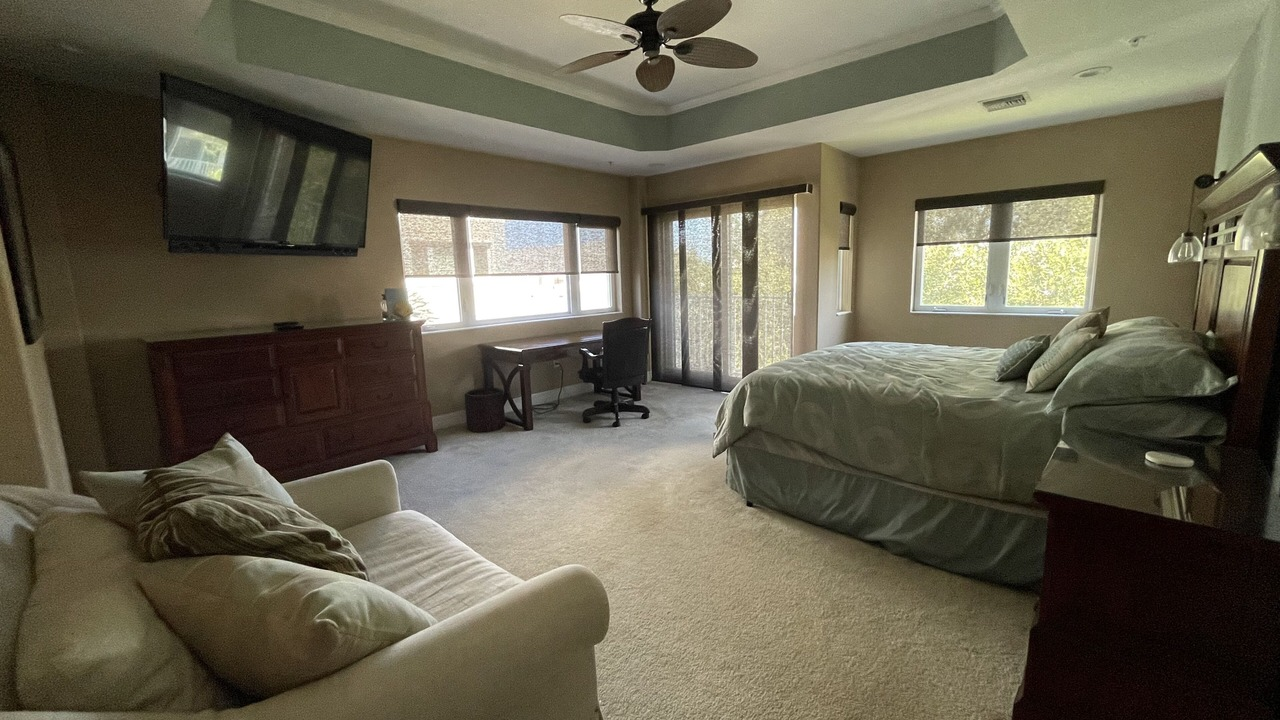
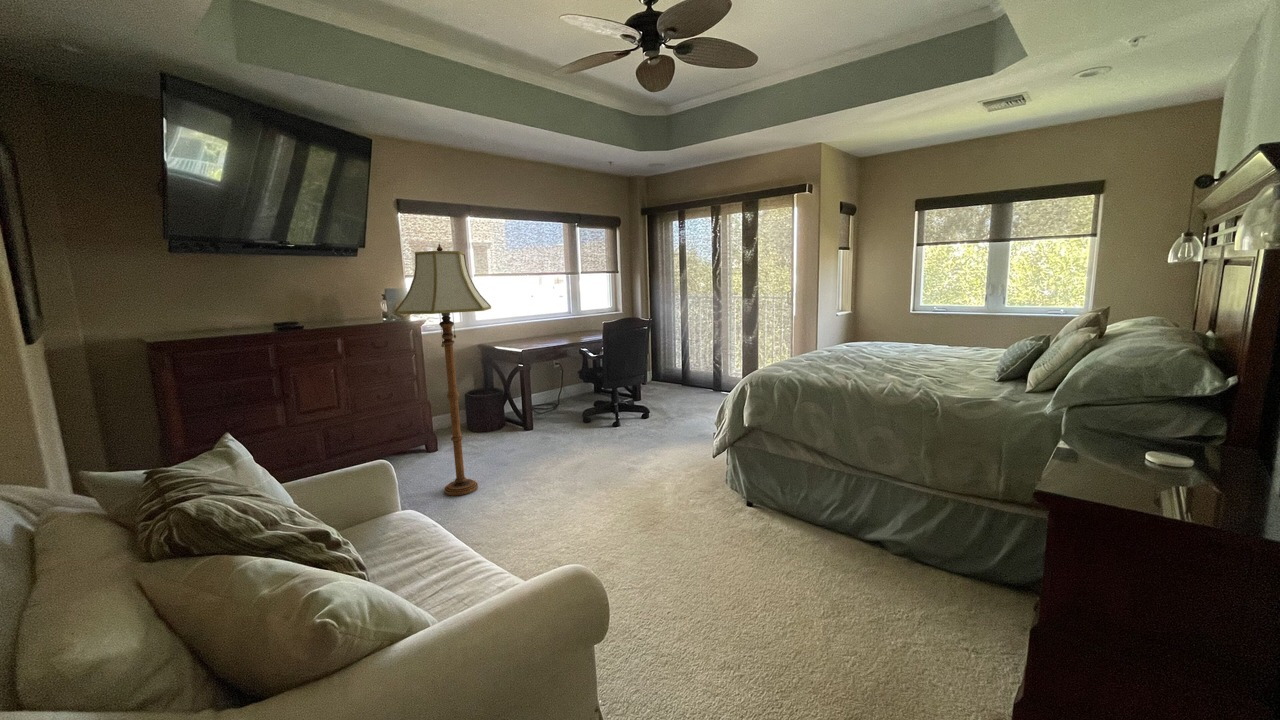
+ floor lamp [394,243,492,496]
